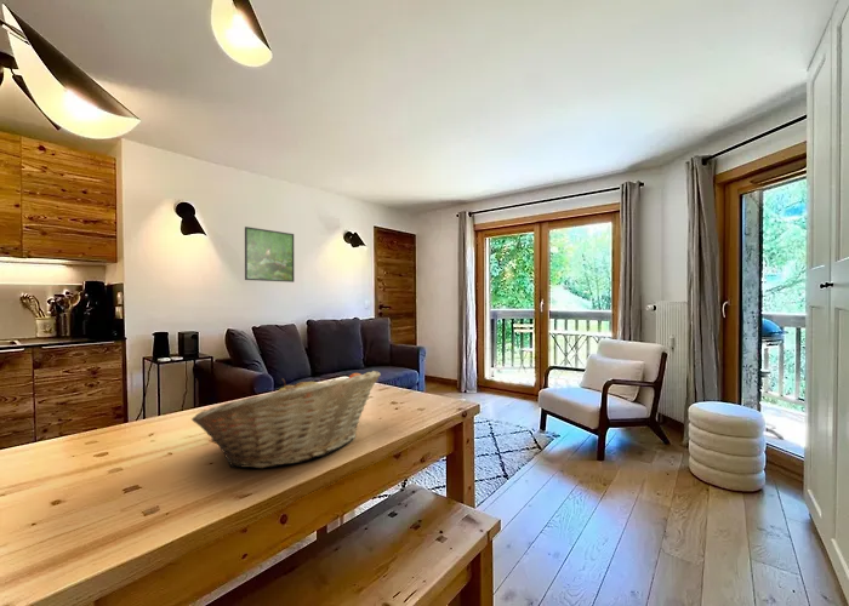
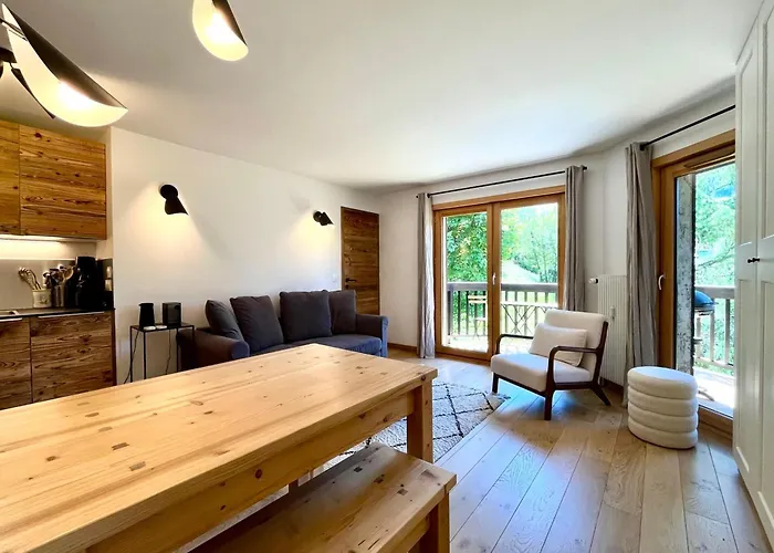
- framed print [244,225,296,284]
- fruit basket [190,370,382,469]
